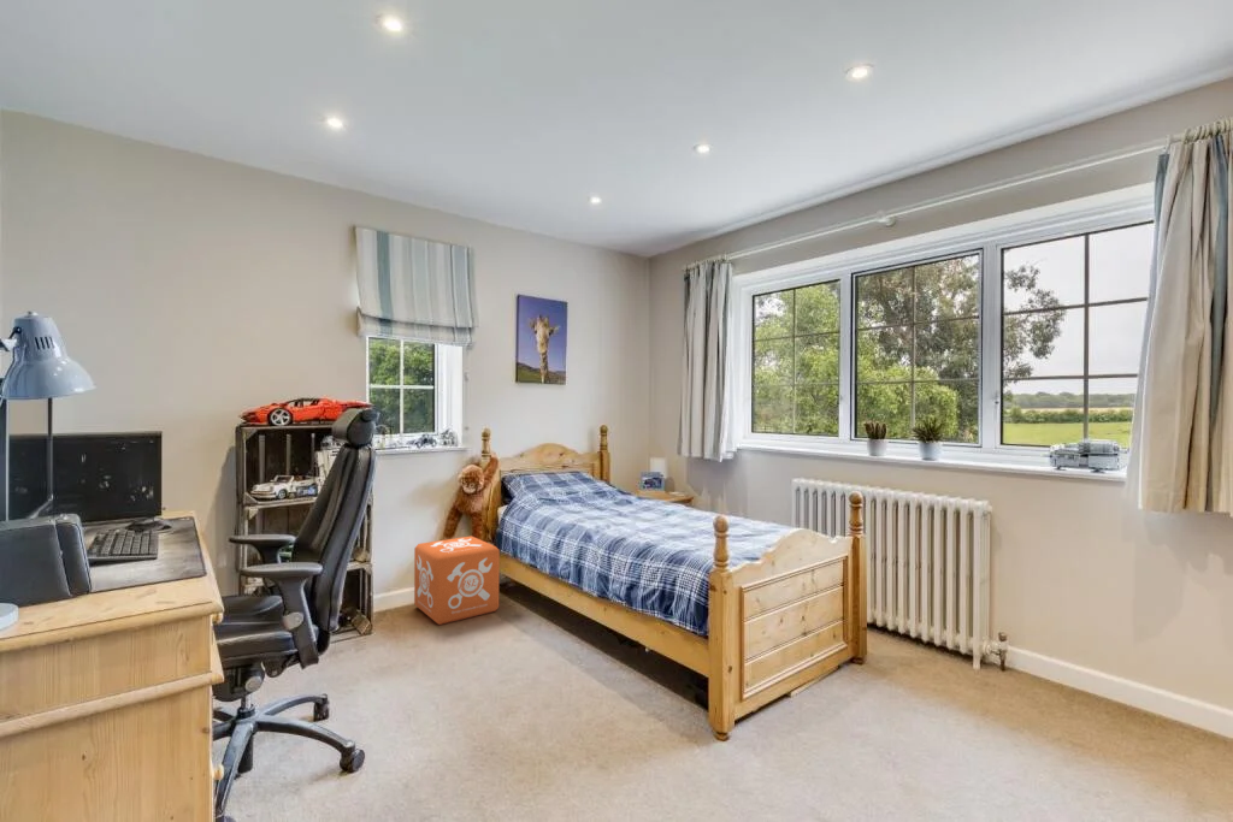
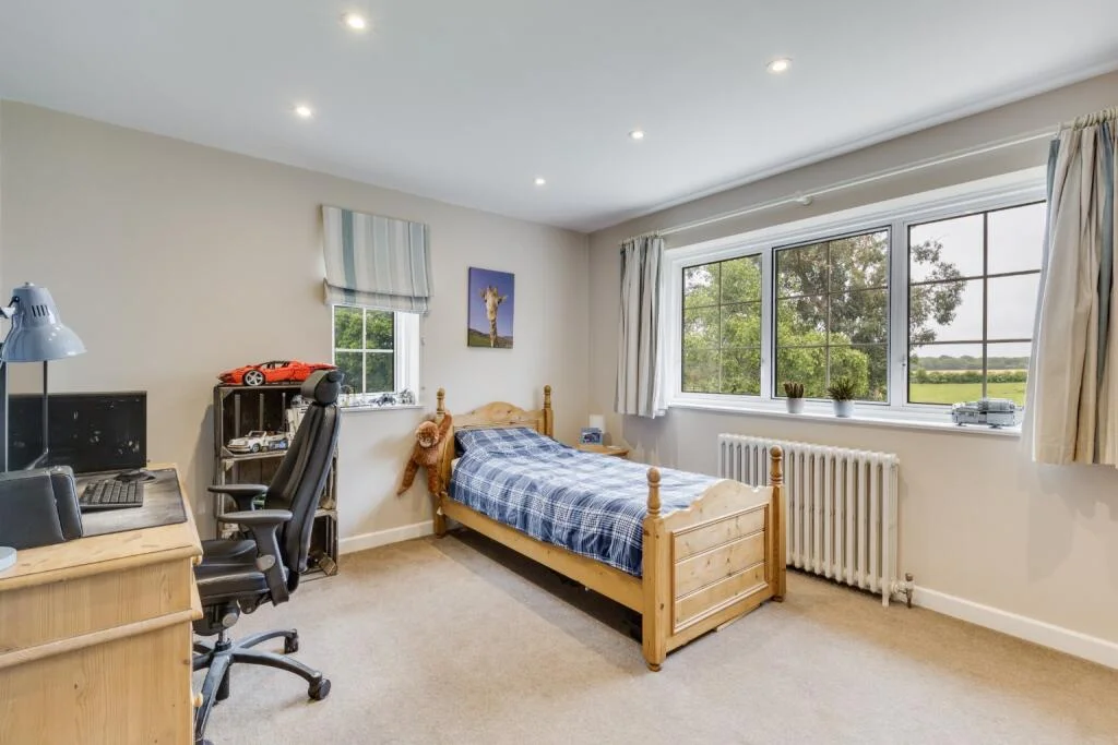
- toy box [413,534,501,626]
